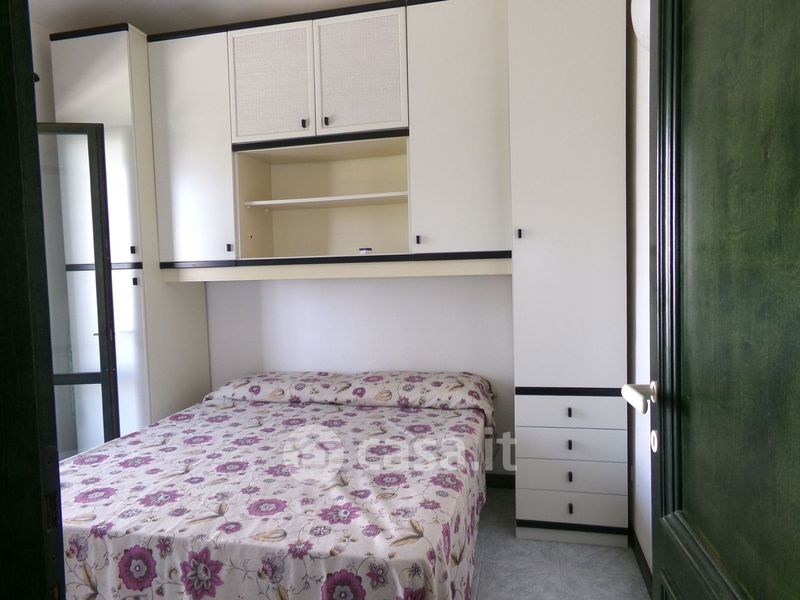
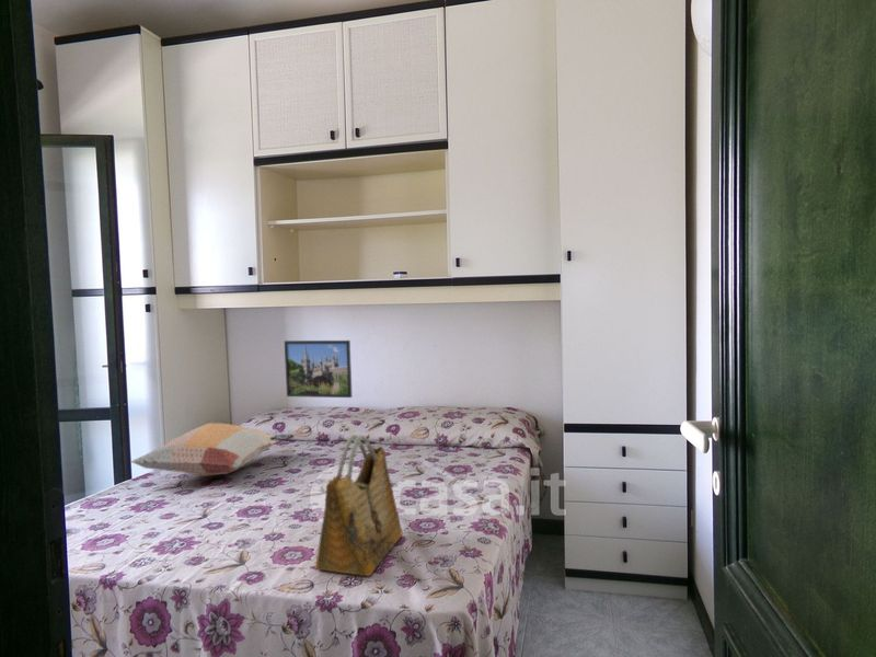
+ decorative pillow [130,422,296,477]
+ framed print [284,339,354,399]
+ grocery bag [314,434,403,577]
